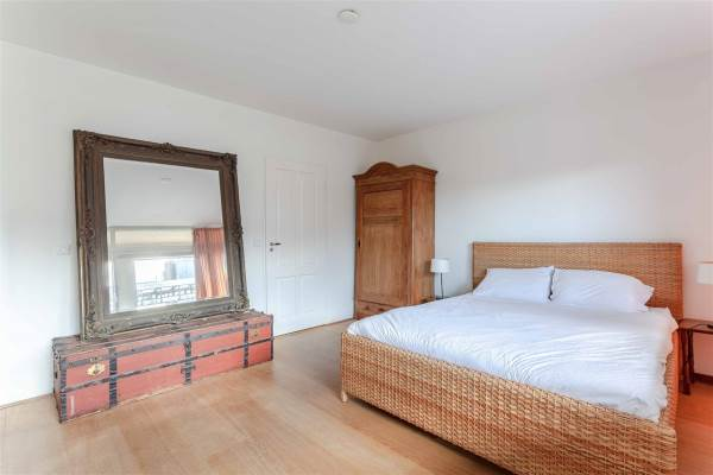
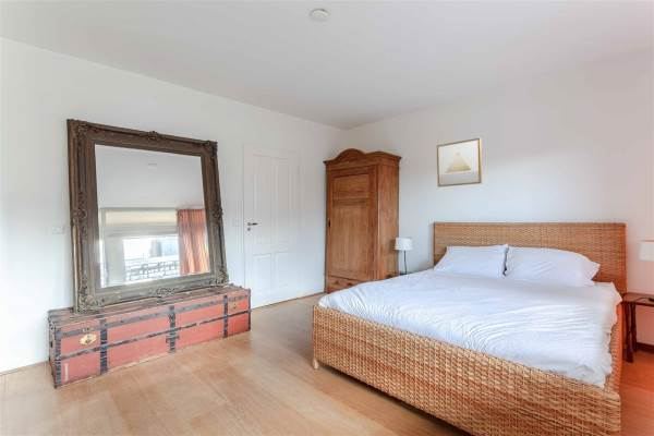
+ wall art [436,137,483,187]
